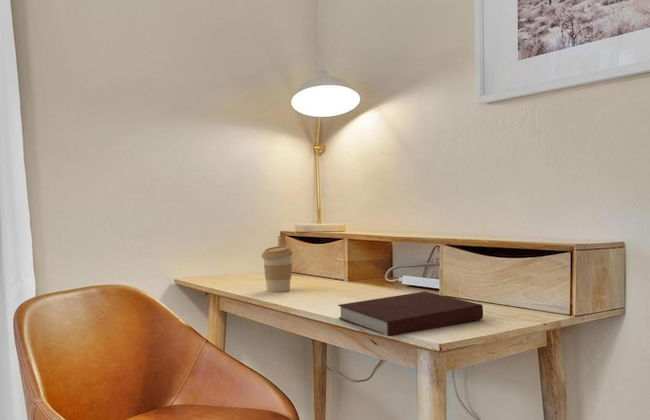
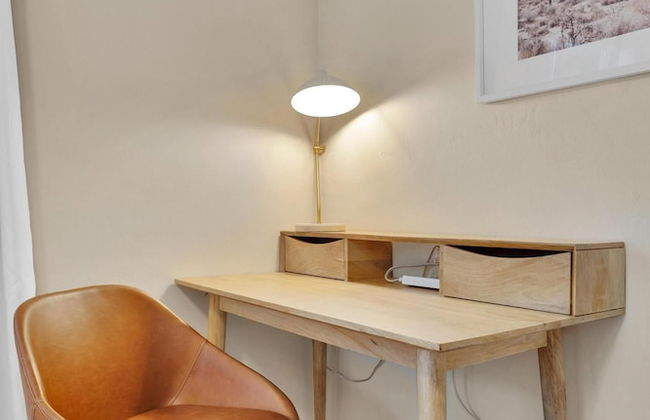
- notebook [337,291,484,337]
- coffee cup [261,245,294,293]
